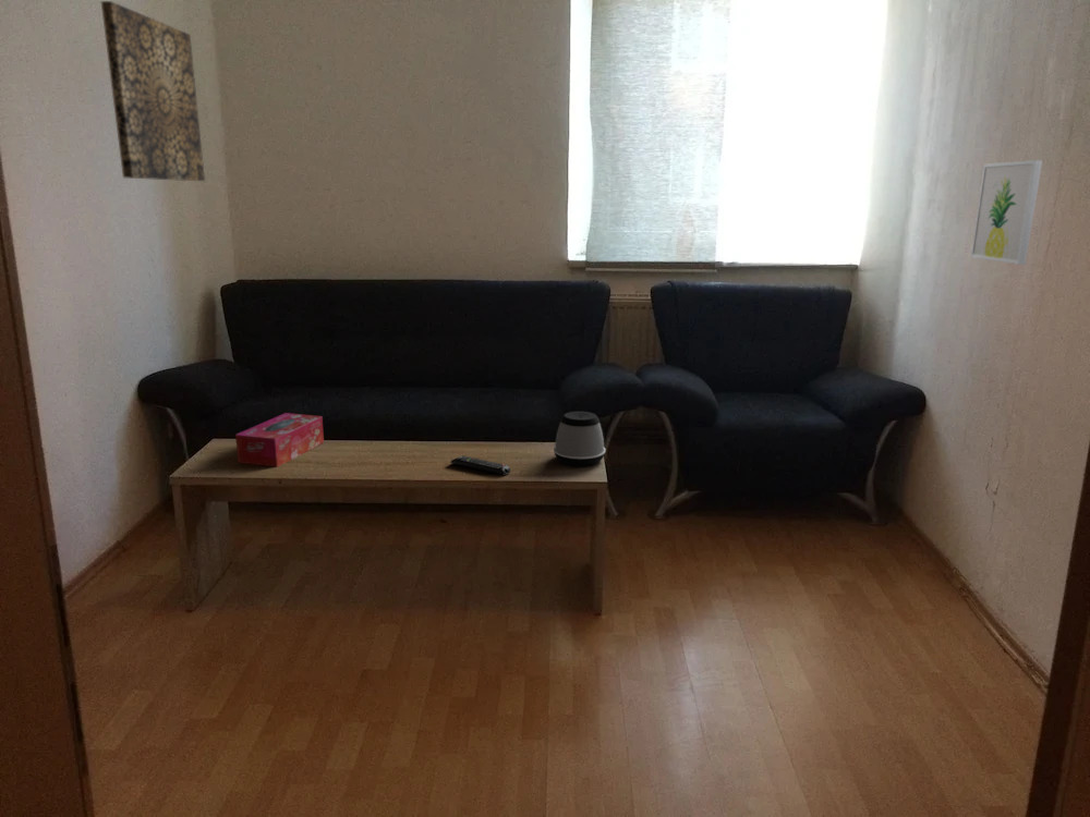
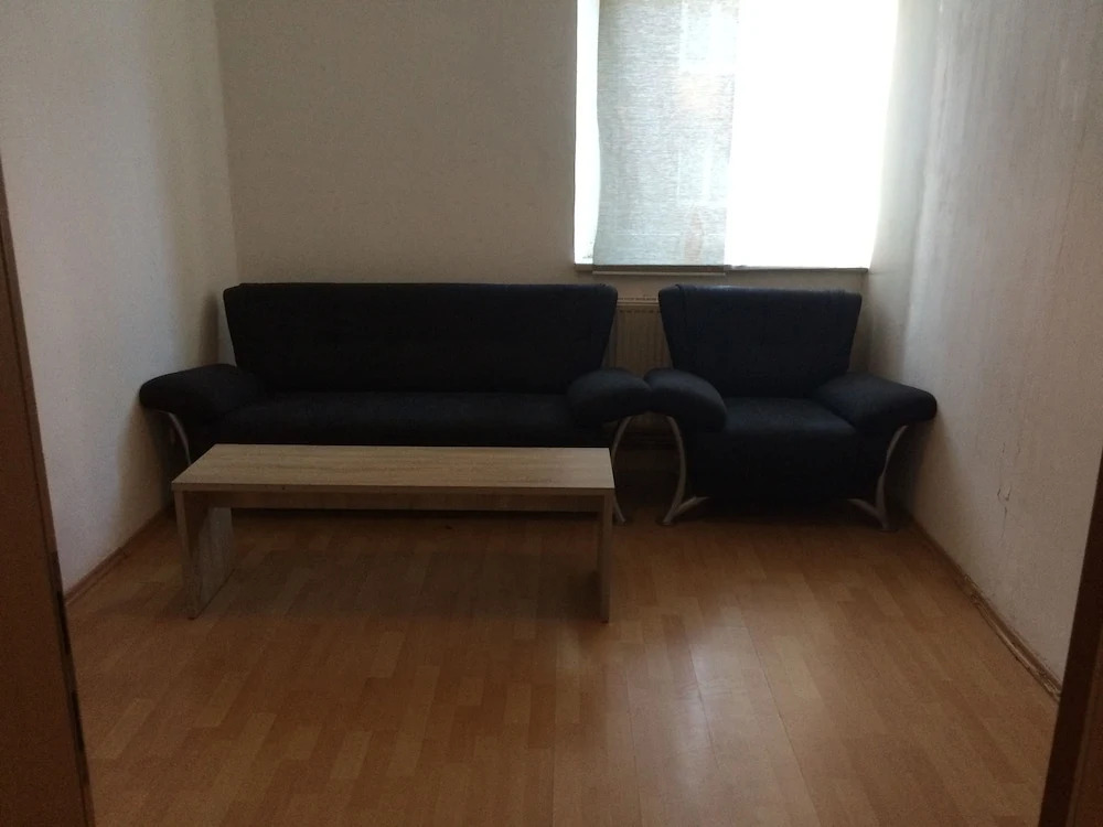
- remote control [449,454,511,476]
- wall art [970,159,1043,266]
- tissue box [234,412,325,468]
- speaker [553,411,607,467]
- wall art [100,0,206,182]
